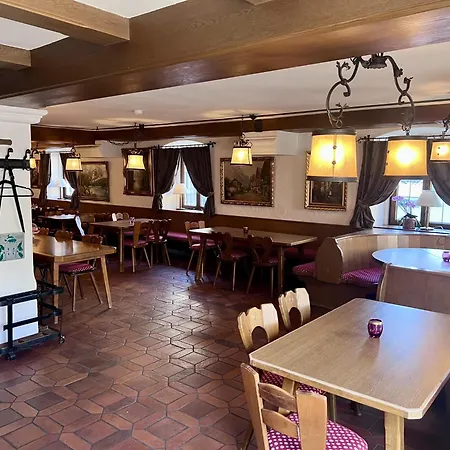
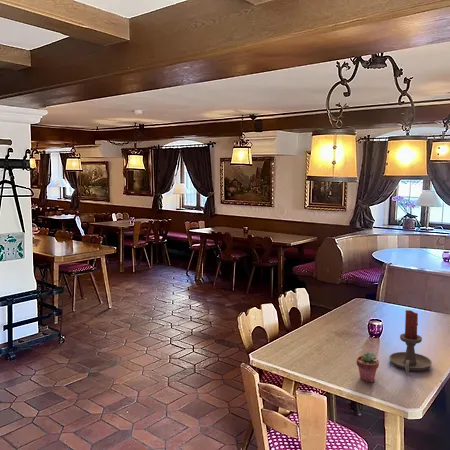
+ potted succulent [356,351,380,383]
+ candle holder [388,309,433,373]
